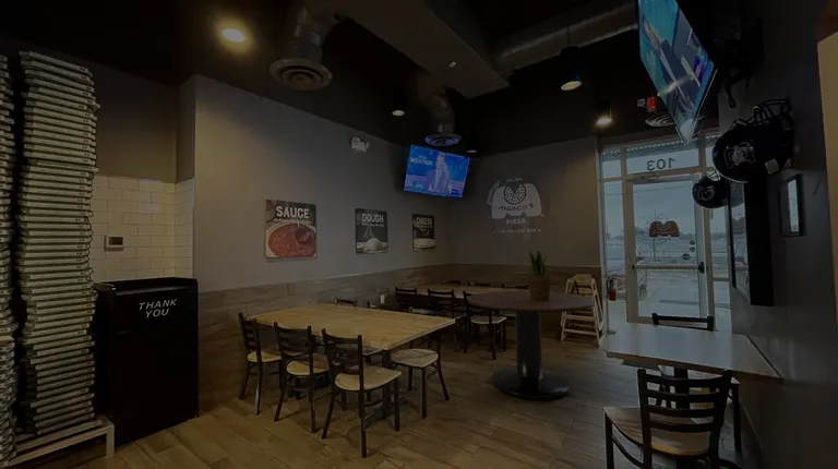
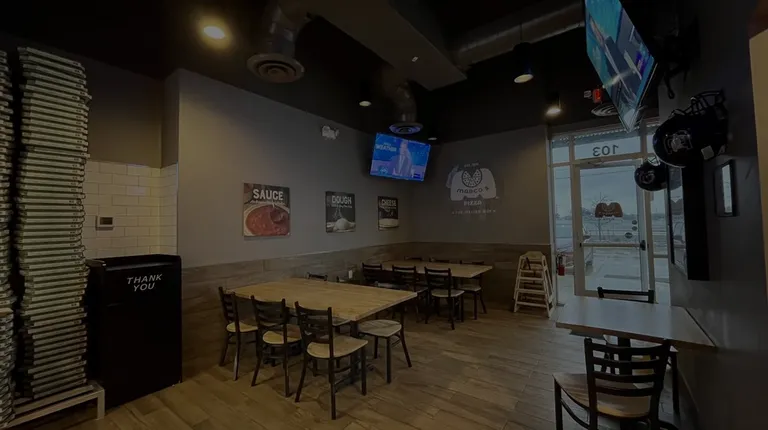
- potted plant [523,249,553,301]
- dining table [467,290,595,401]
